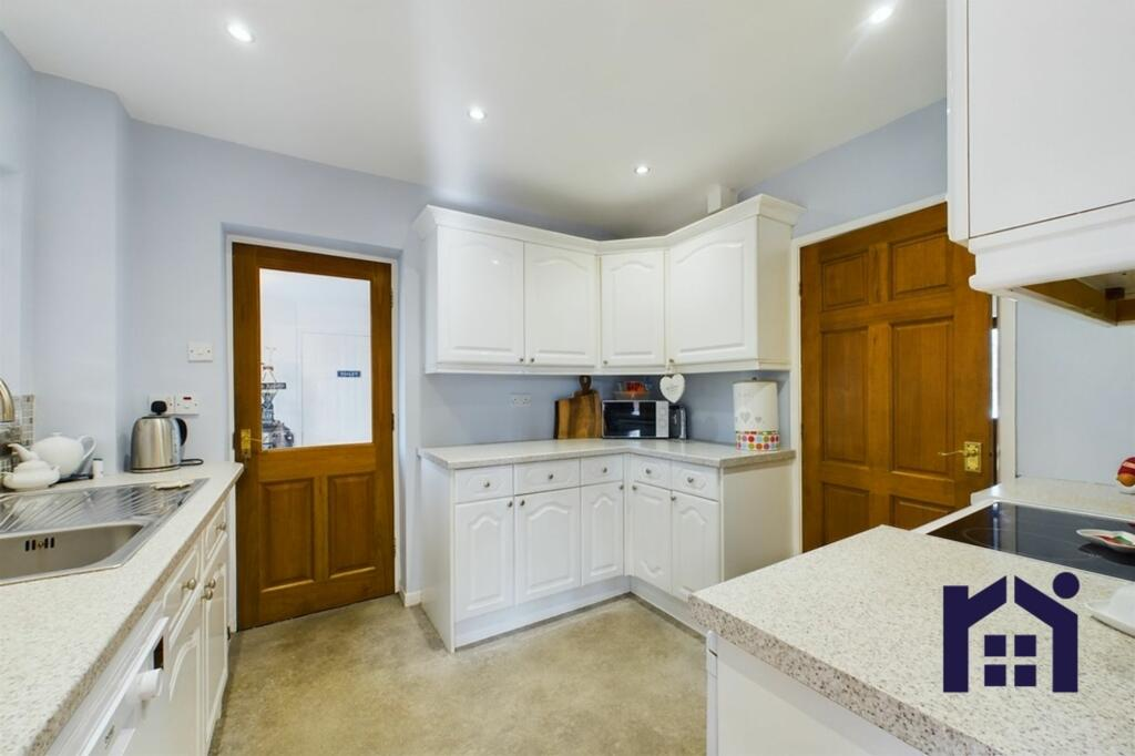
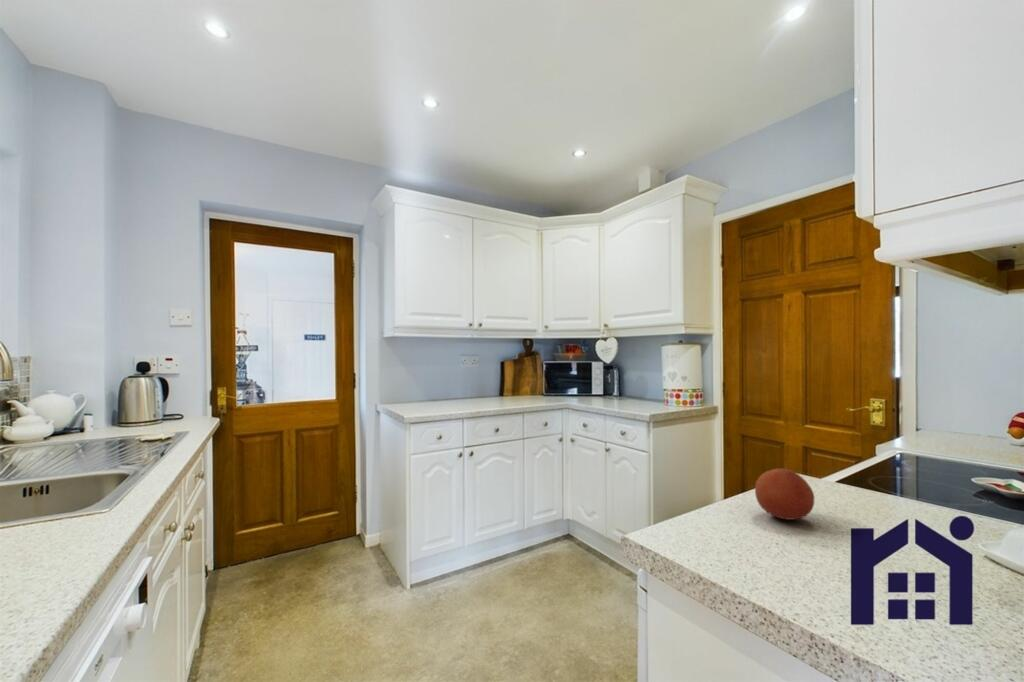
+ fruit [754,467,816,521]
